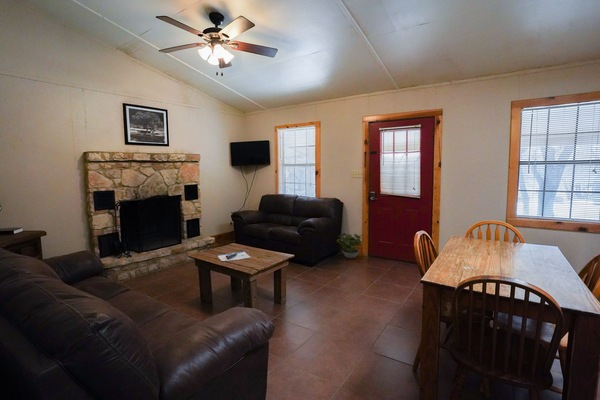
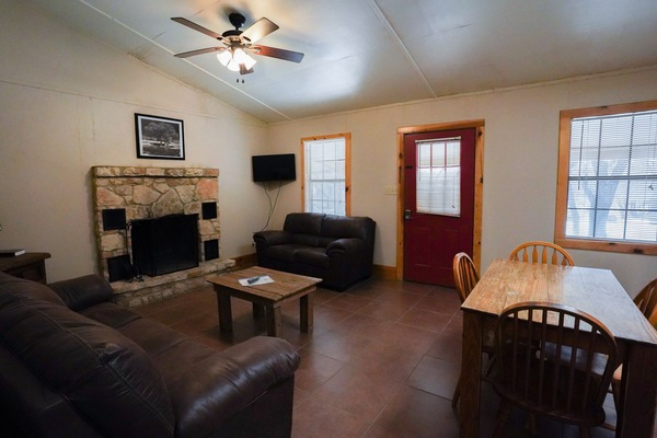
- potted plant [335,232,363,259]
